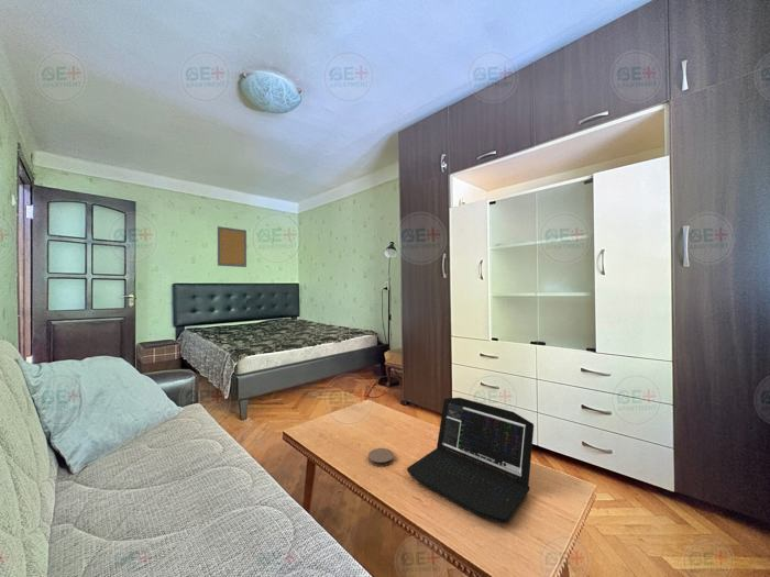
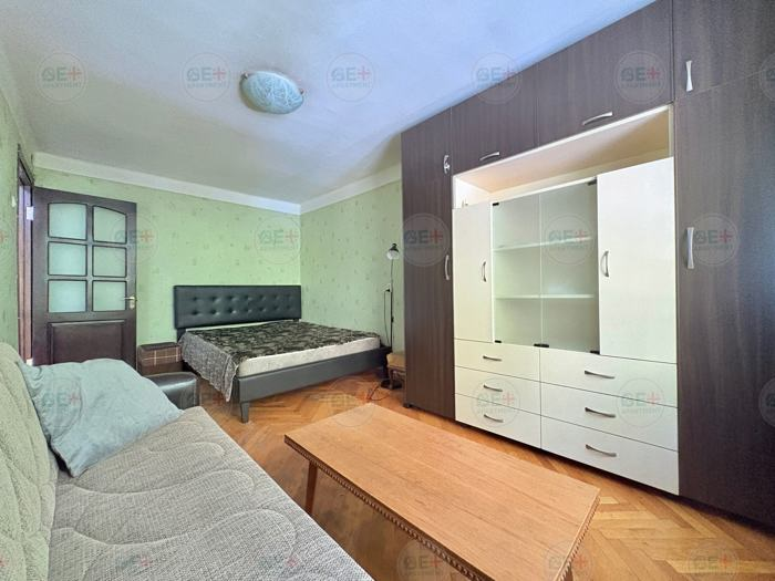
- wall art [217,225,248,268]
- coaster [367,447,395,467]
- laptop [406,397,535,524]
